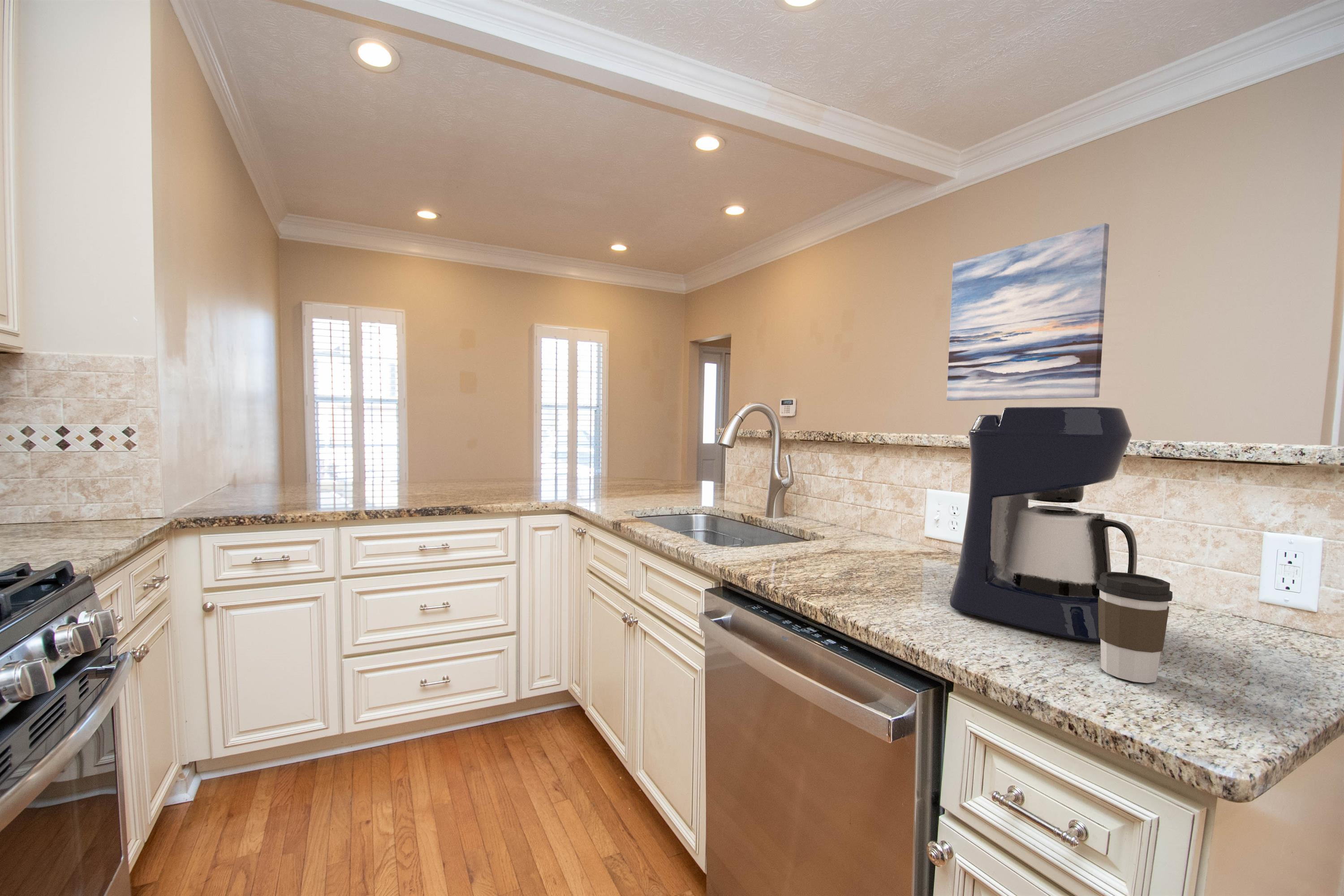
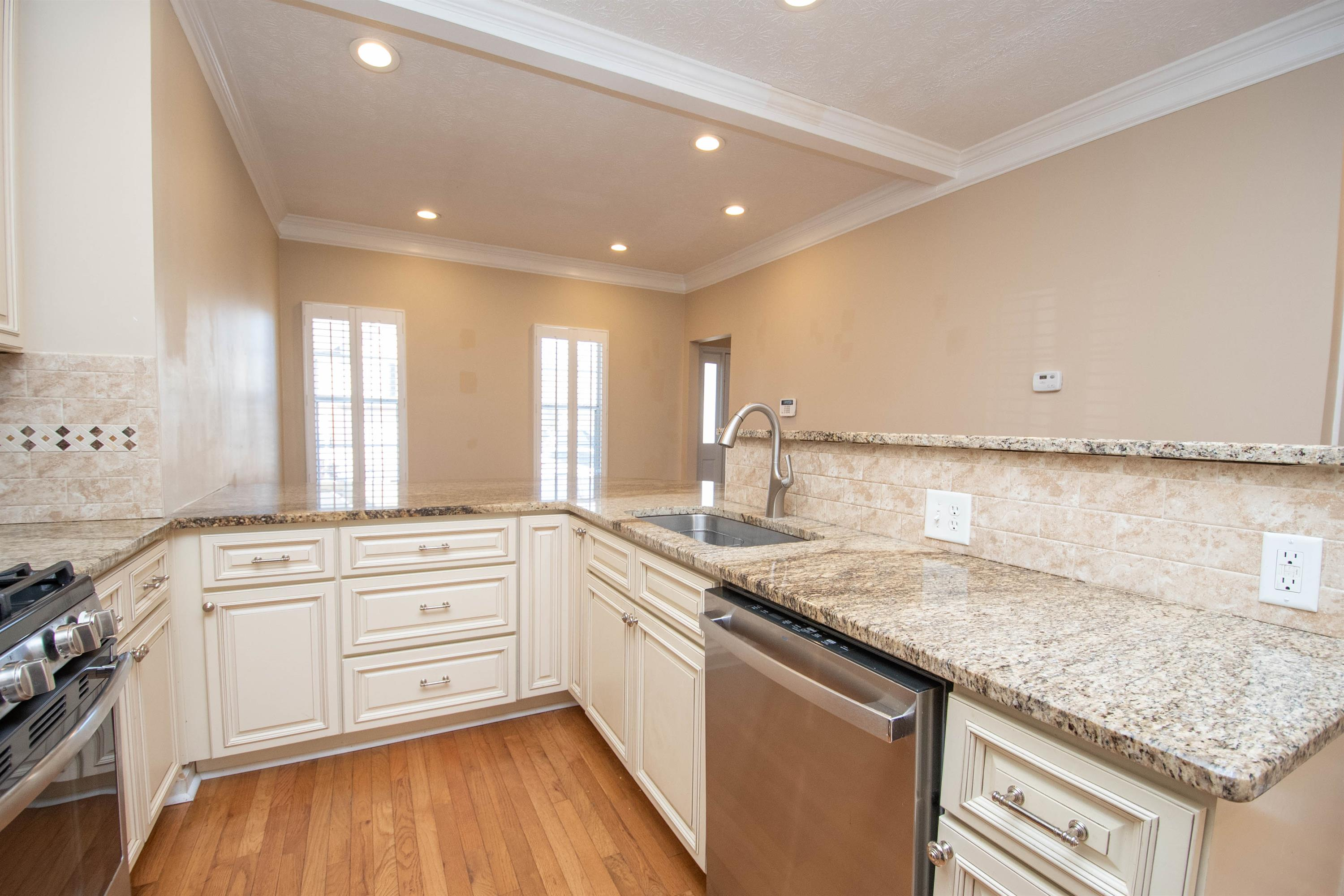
- coffee maker [949,406,1137,642]
- wall art [946,223,1110,401]
- coffee cup [1096,571,1173,684]
